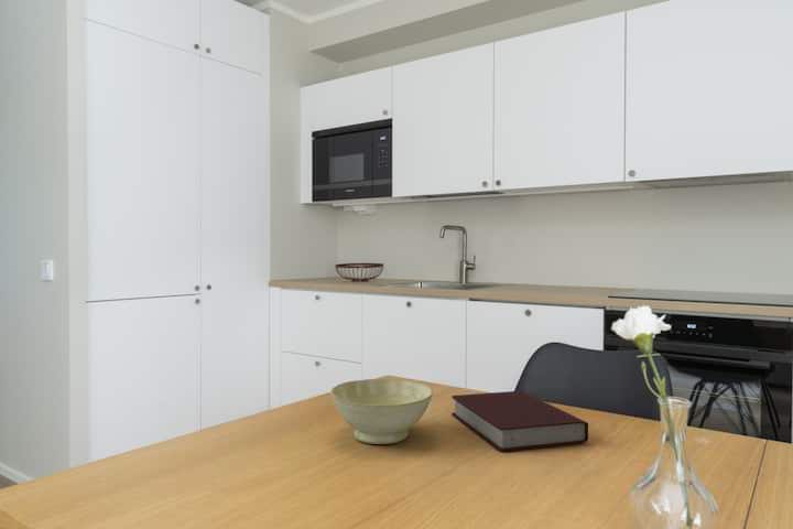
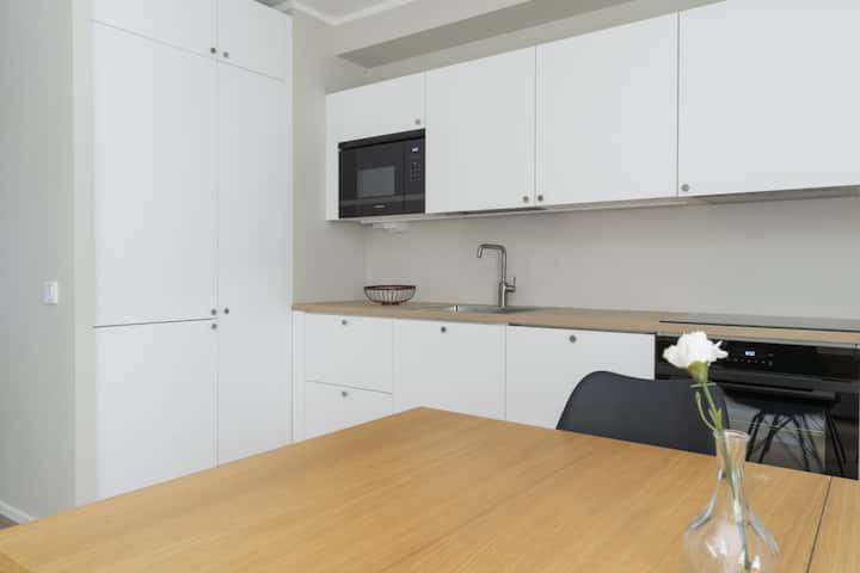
- bowl [329,378,434,445]
- book [450,390,589,452]
